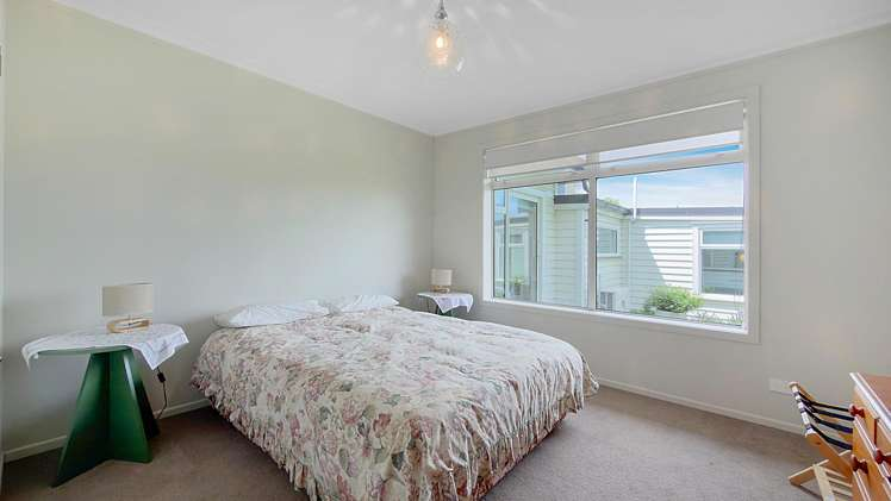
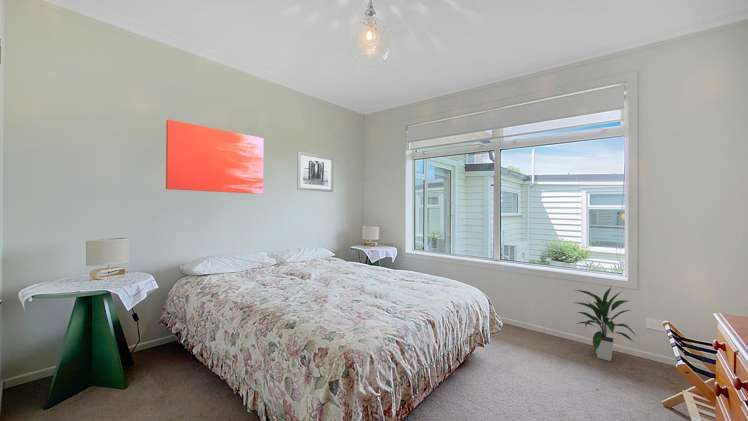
+ wall art [165,119,265,195]
+ indoor plant [572,286,637,362]
+ wall art [296,151,334,193]
